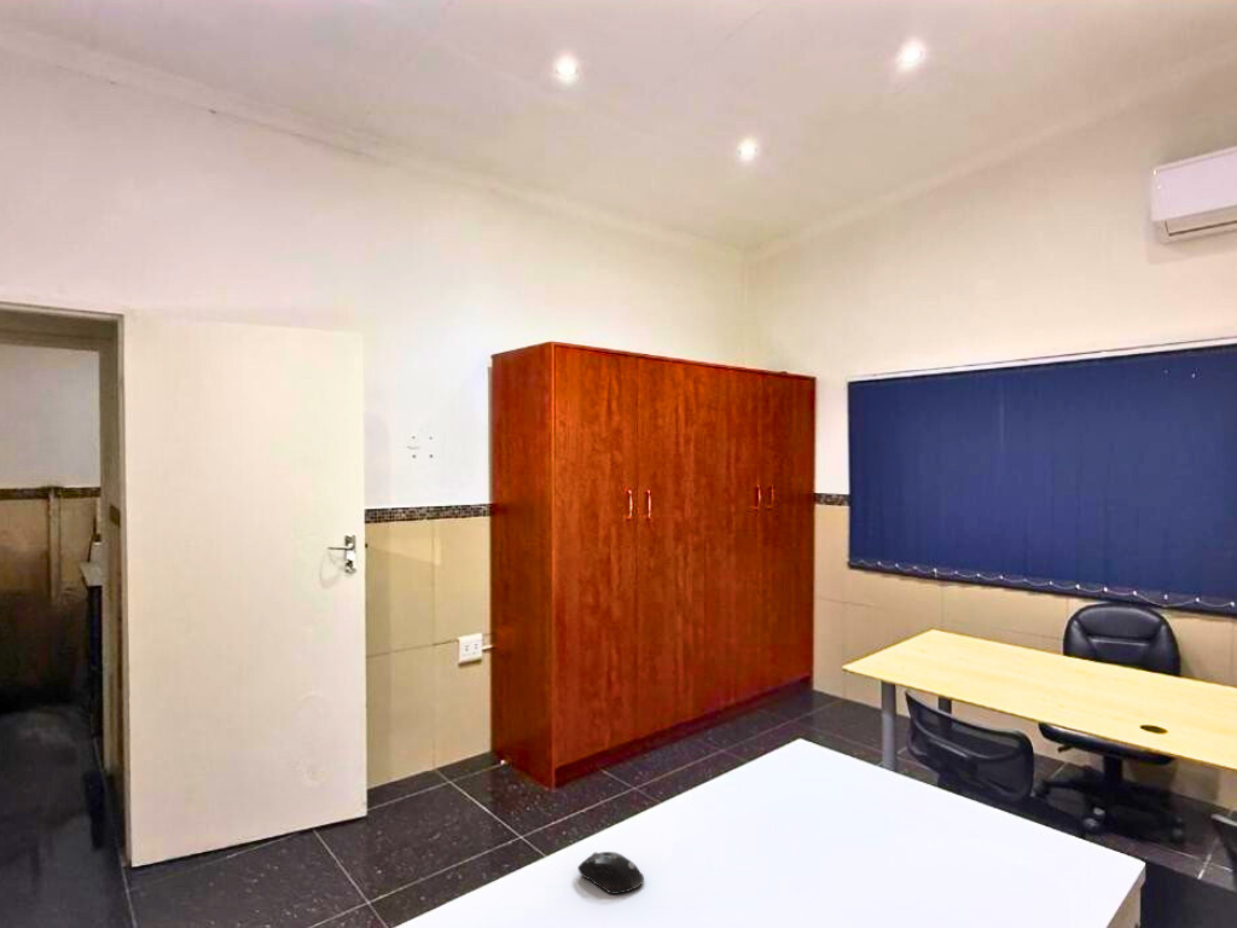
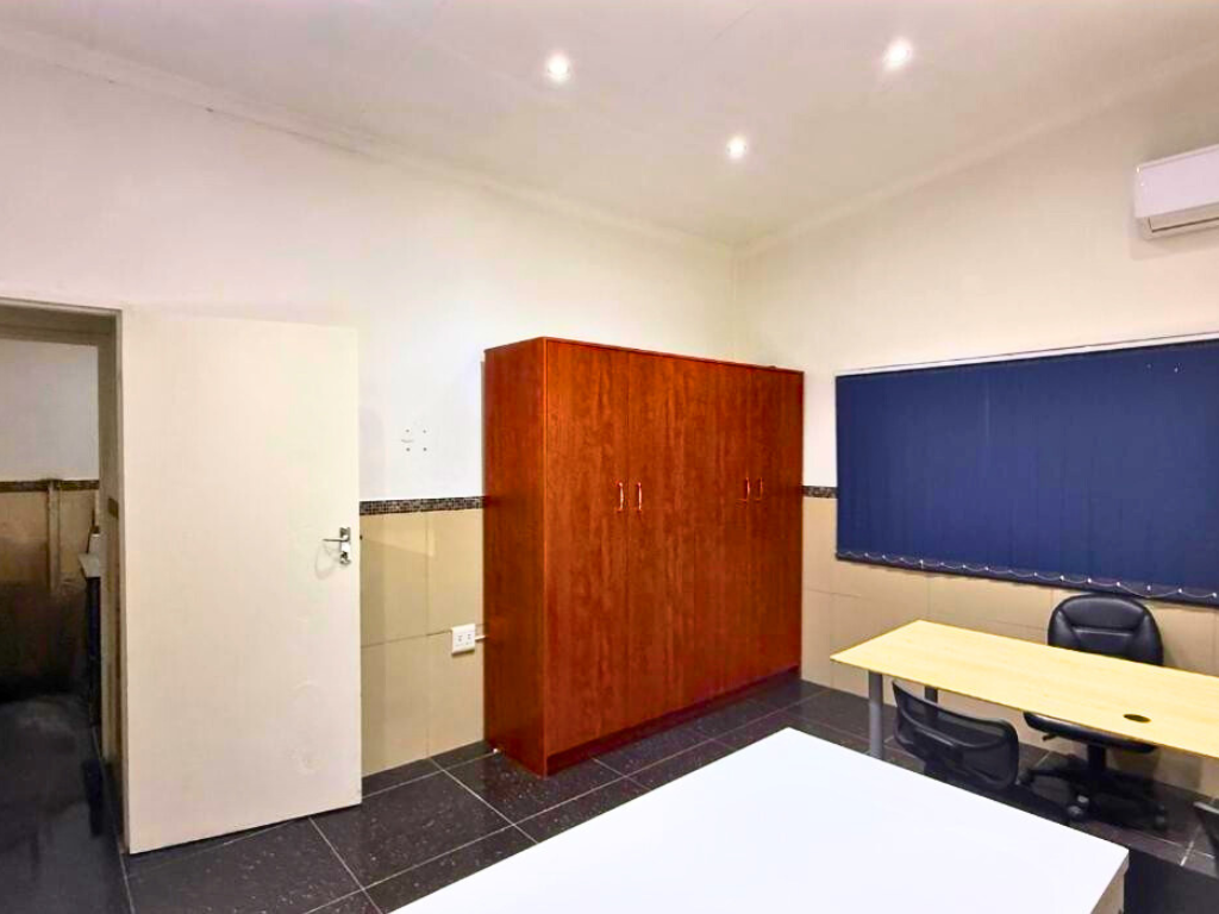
- computer mouse [576,851,645,895]
